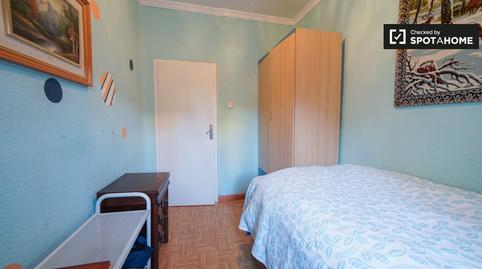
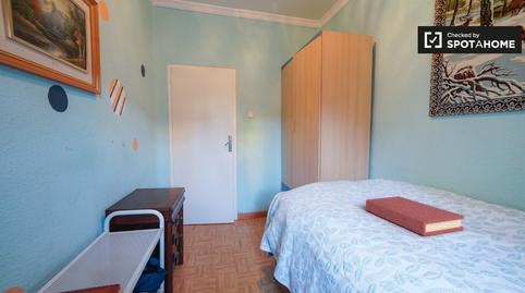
+ hardback book [365,195,465,237]
